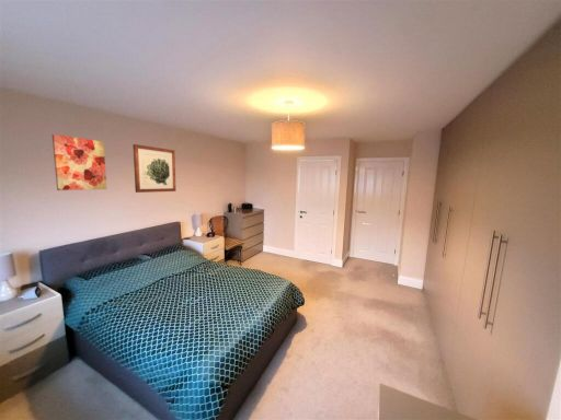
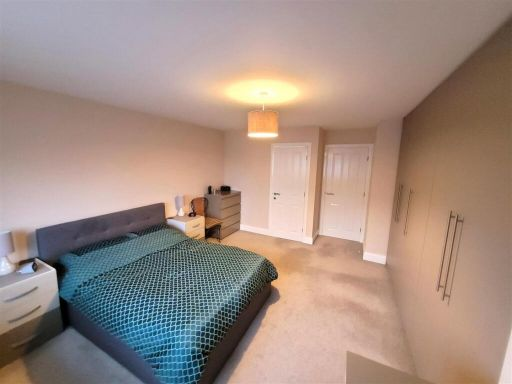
- wall art [51,133,107,191]
- wall art [133,143,178,194]
